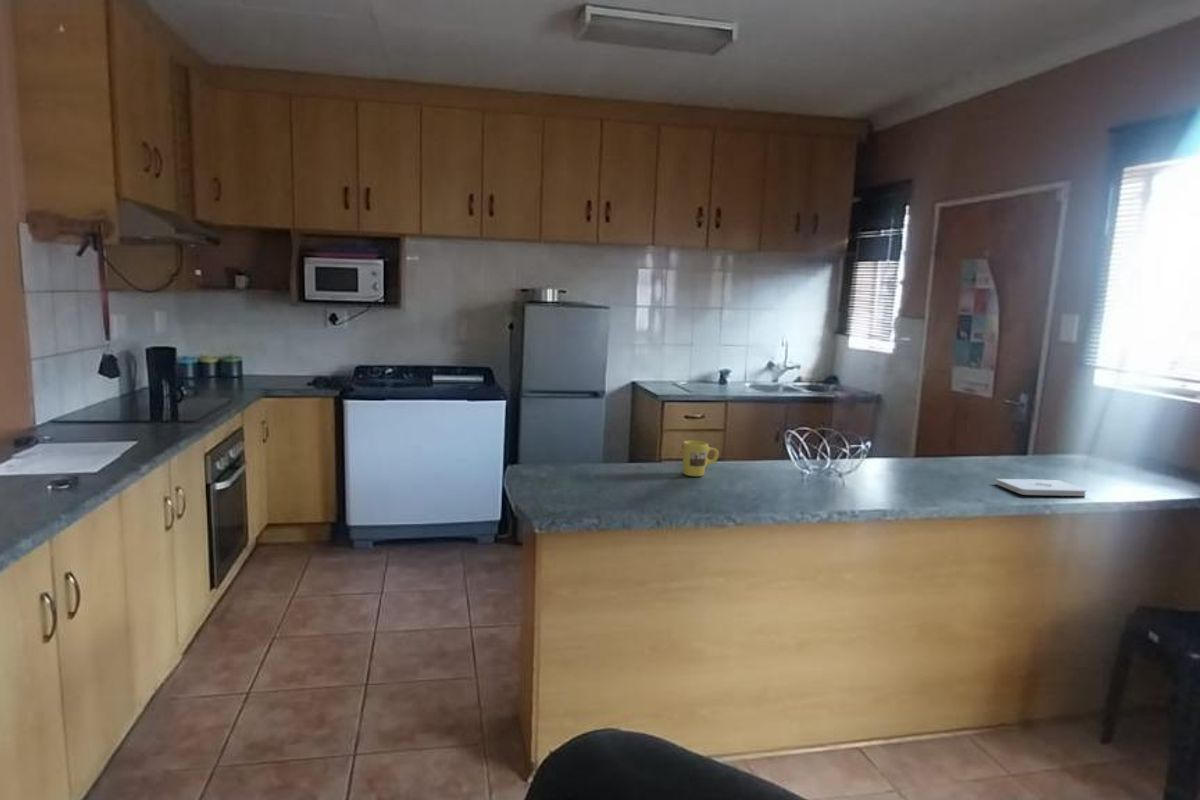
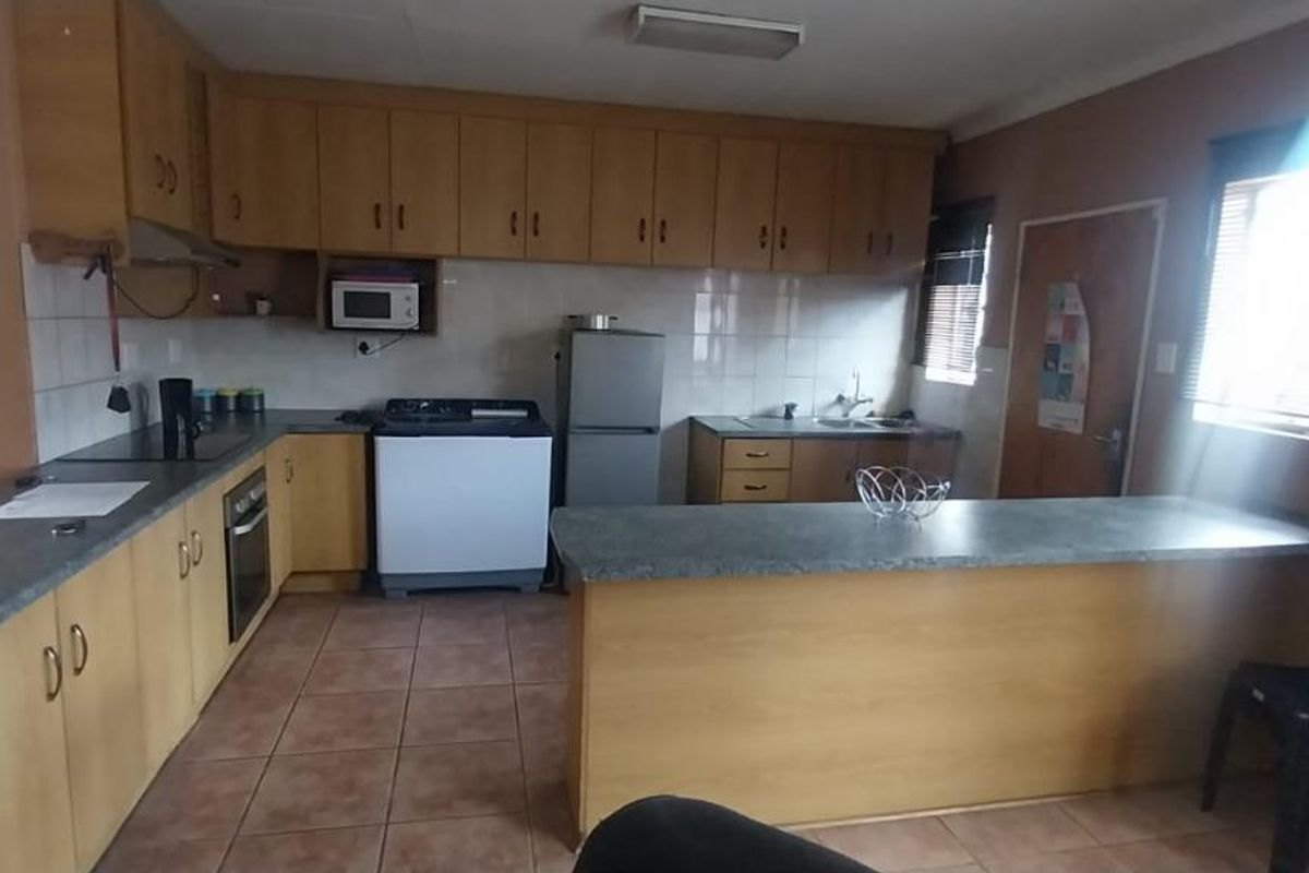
- mug [682,439,719,477]
- notepad [994,478,1087,497]
